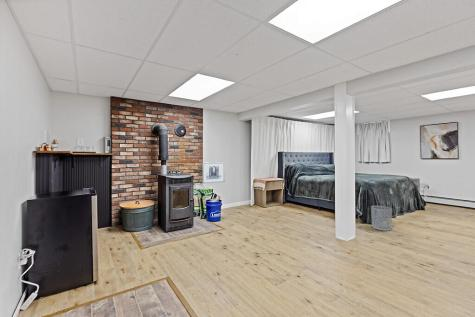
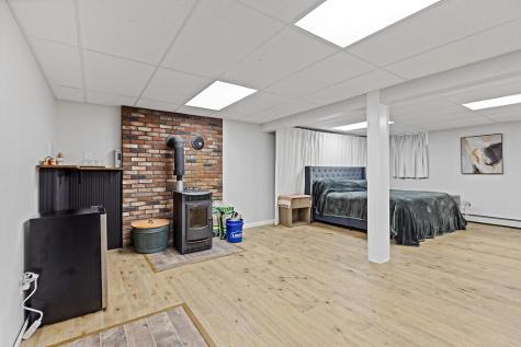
- wall art [201,161,226,184]
- waste bin [370,205,393,232]
